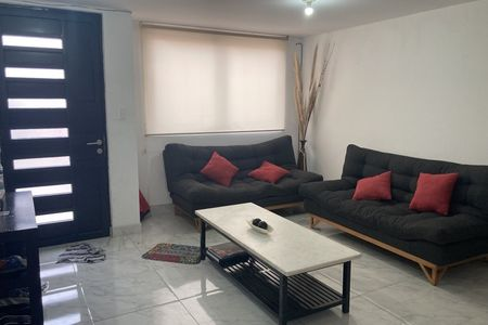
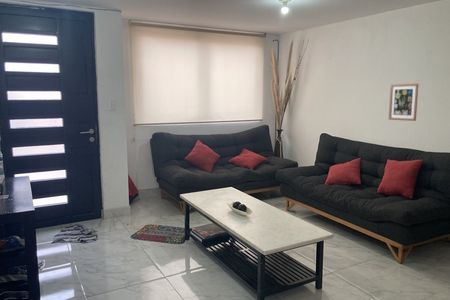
+ wall art [388,82,419,122]
